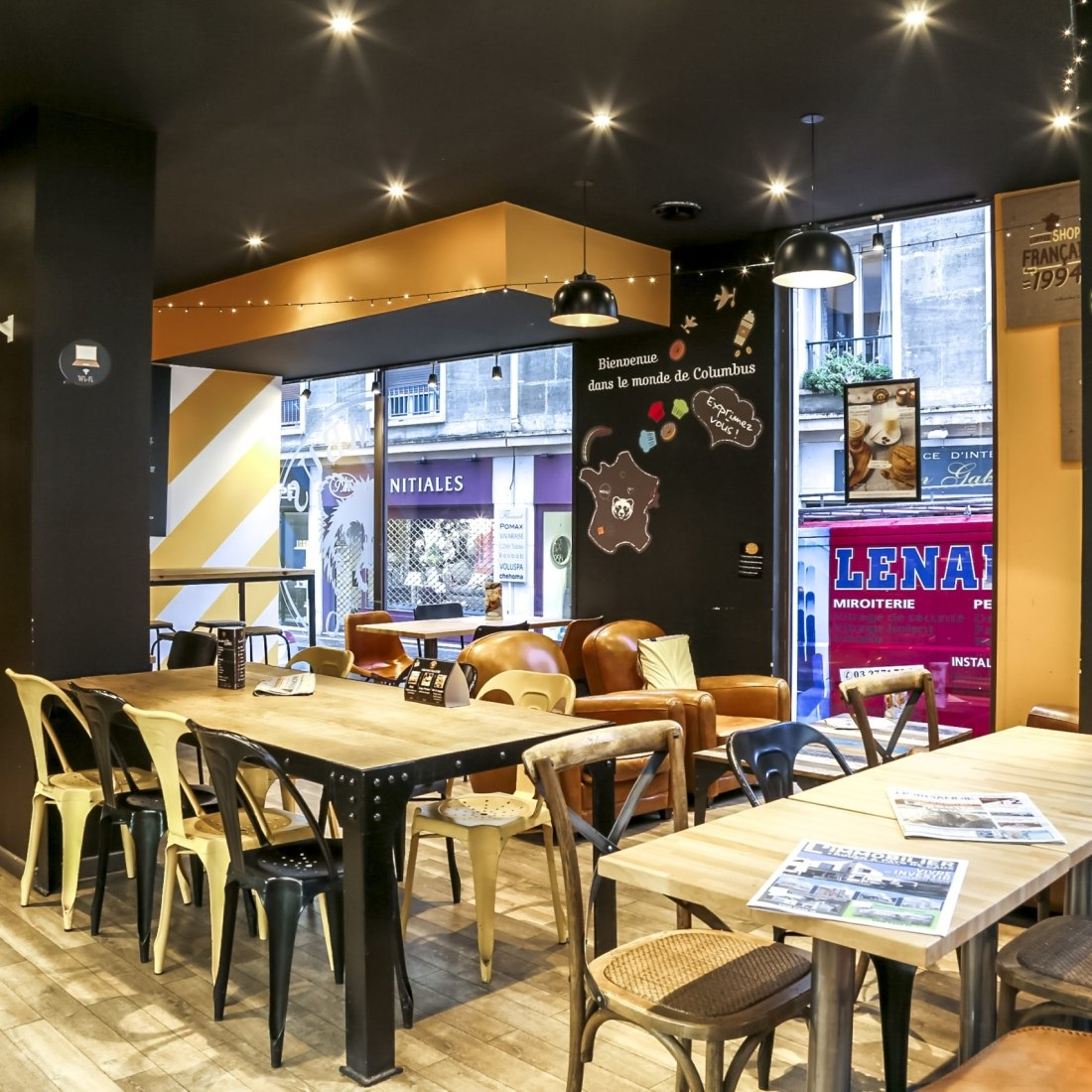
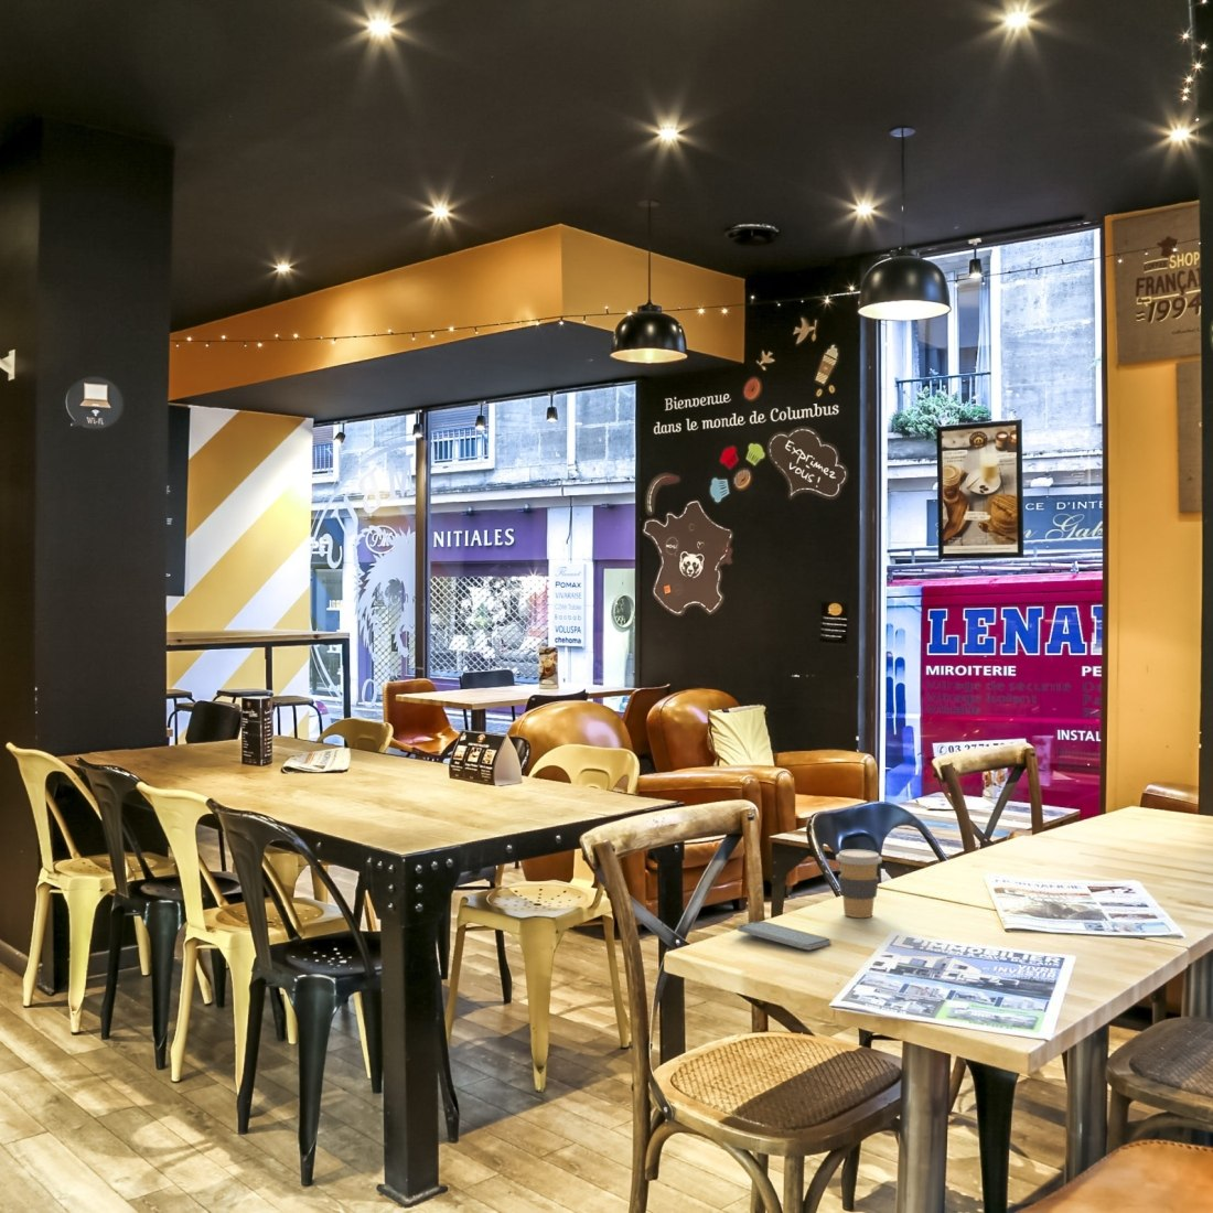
+ smartphone [736,920,833,951]
+ coffee cup [834,848,883,919]
